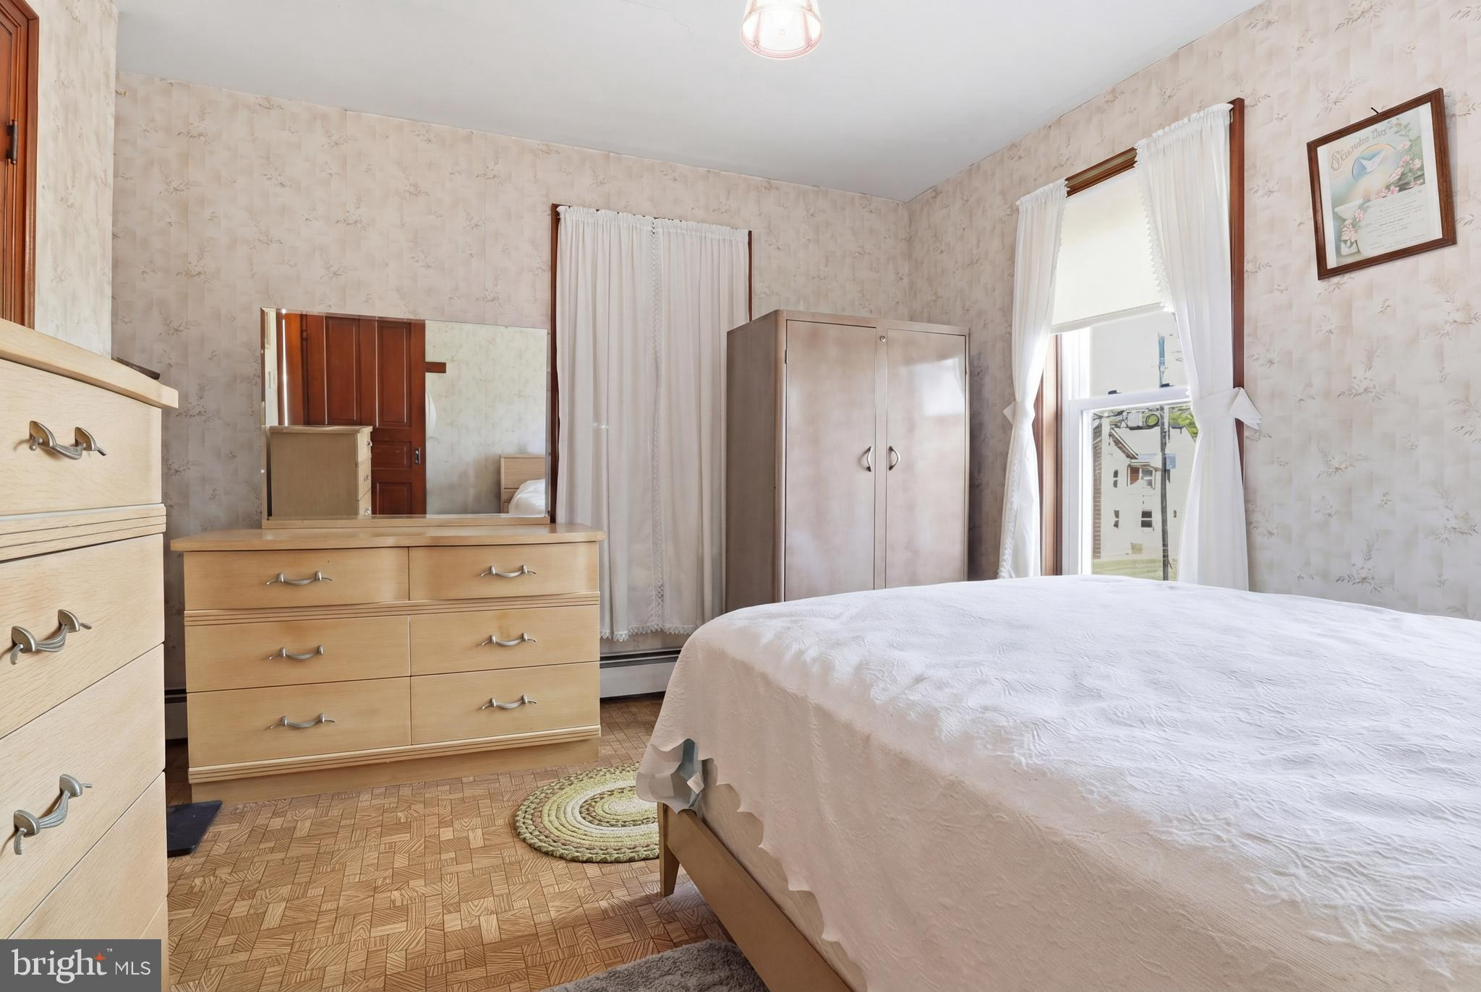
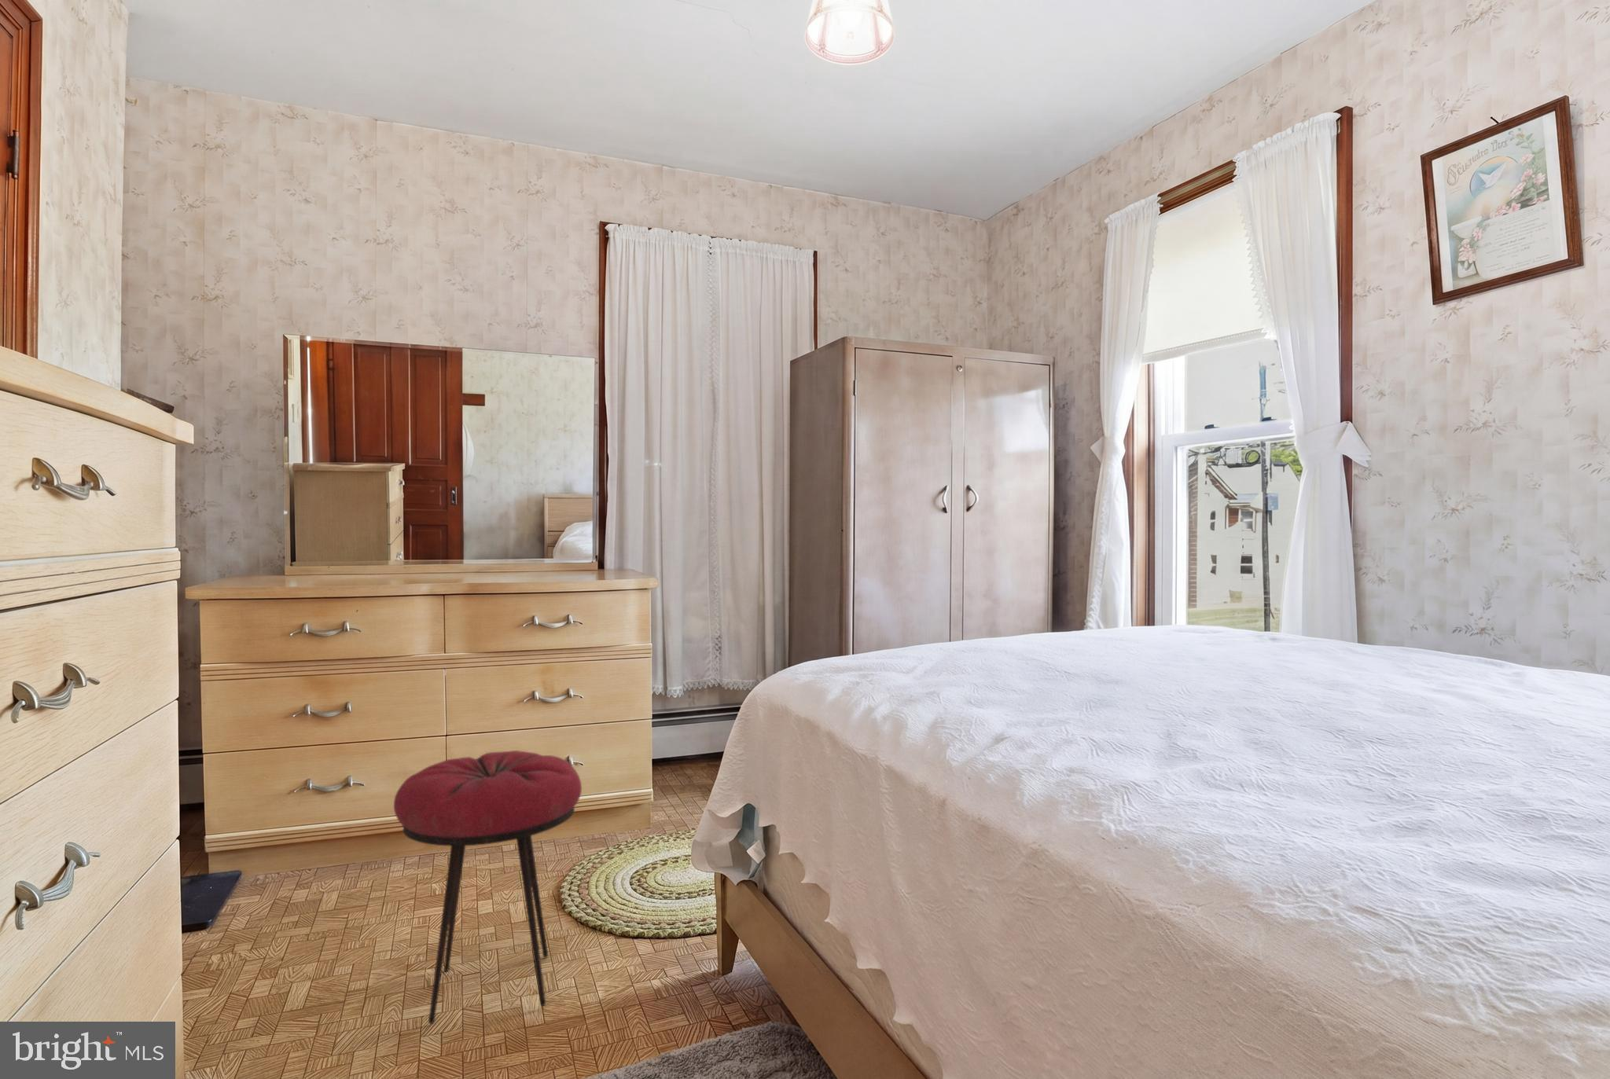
+ stool [393,750,583,1025]
